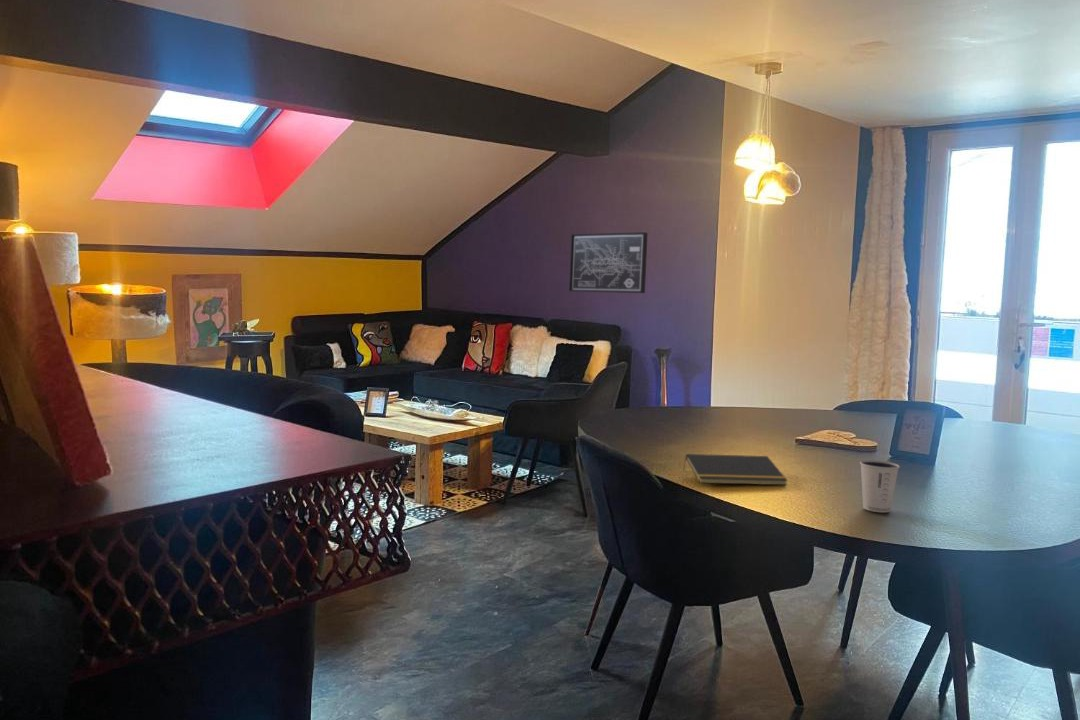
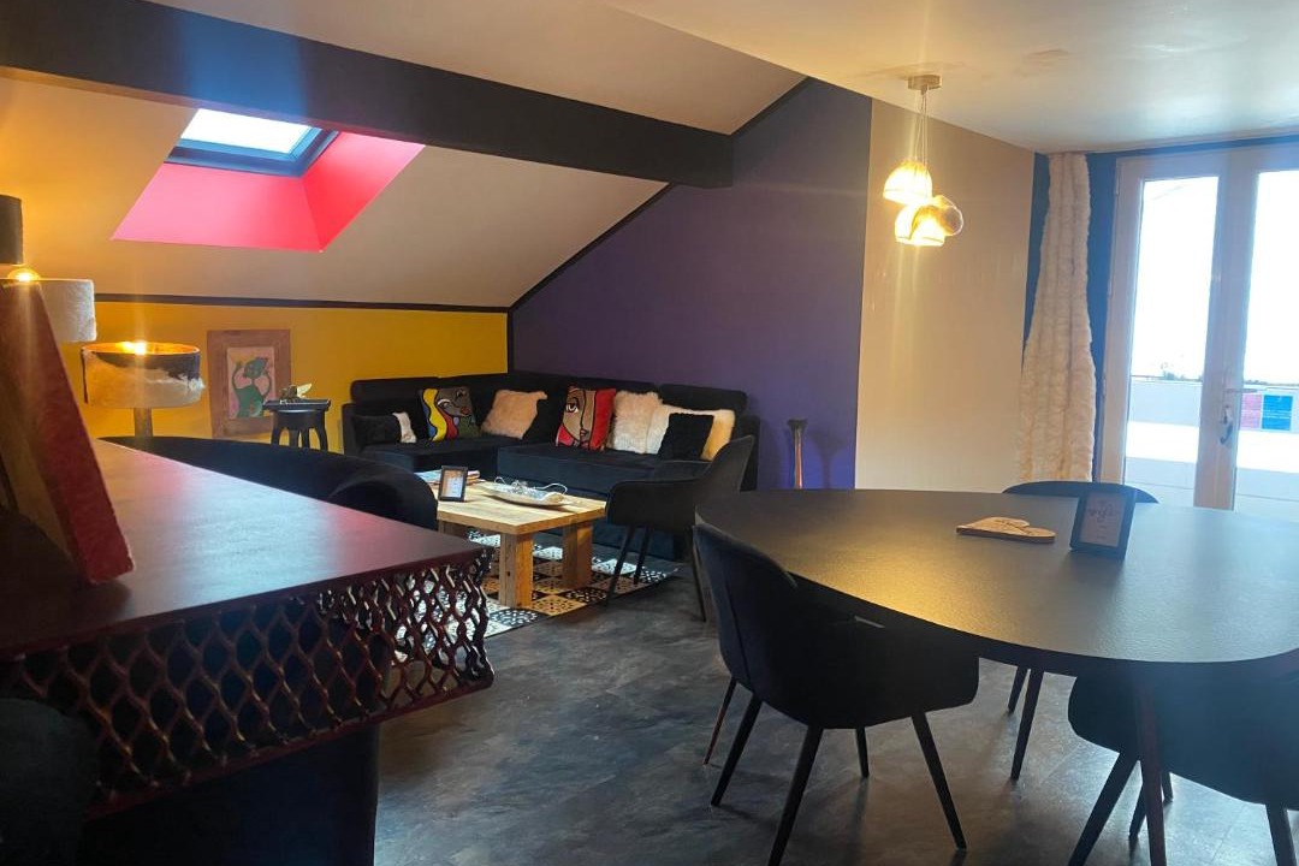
- dixie cup [859,459,901,513]
- notepad [682,453,789,486]
- wall art [568,231,649,294]
